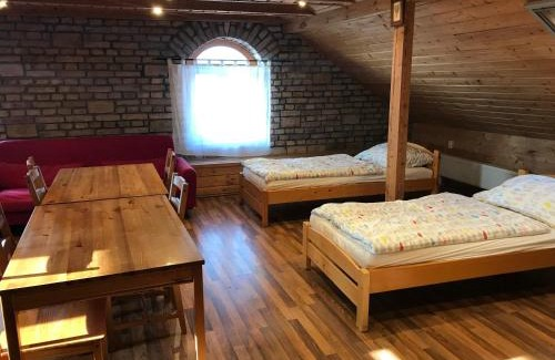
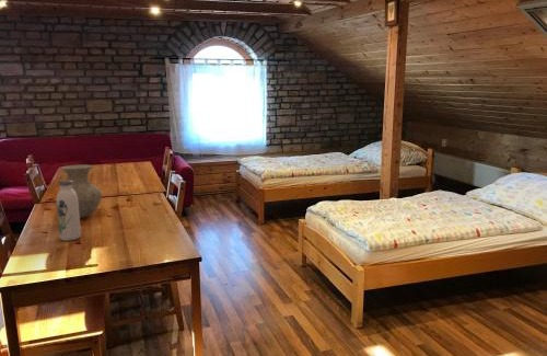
+ vase [61,163,103,219]
+ water bottle [56,179,82,242]
